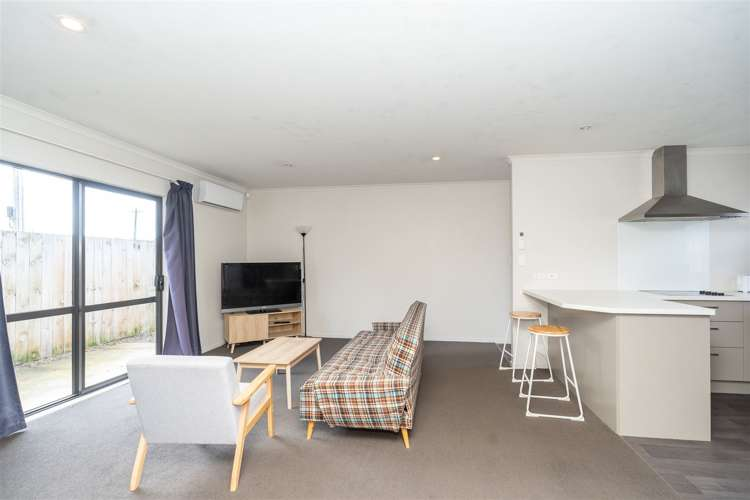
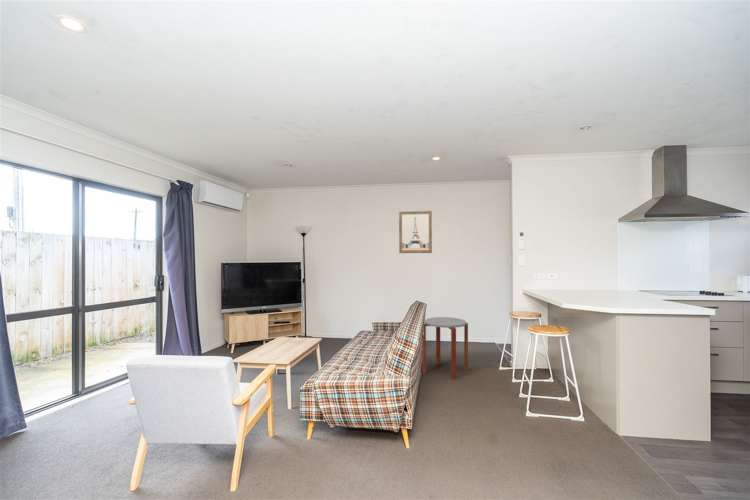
+ side table [422,316,469,380]
+ wall art [398,210,433,254]
